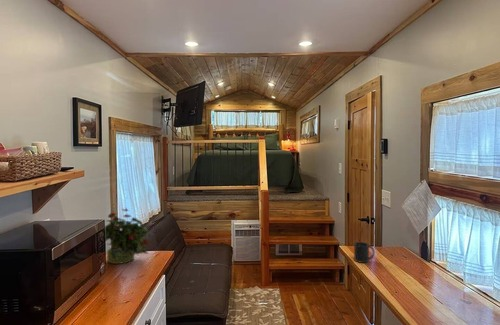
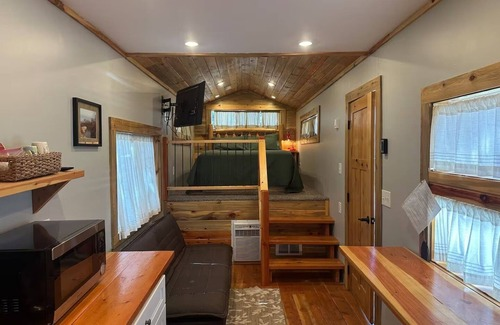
- mug [353,241,376,264]
- potted plant [103,207,153,265]
